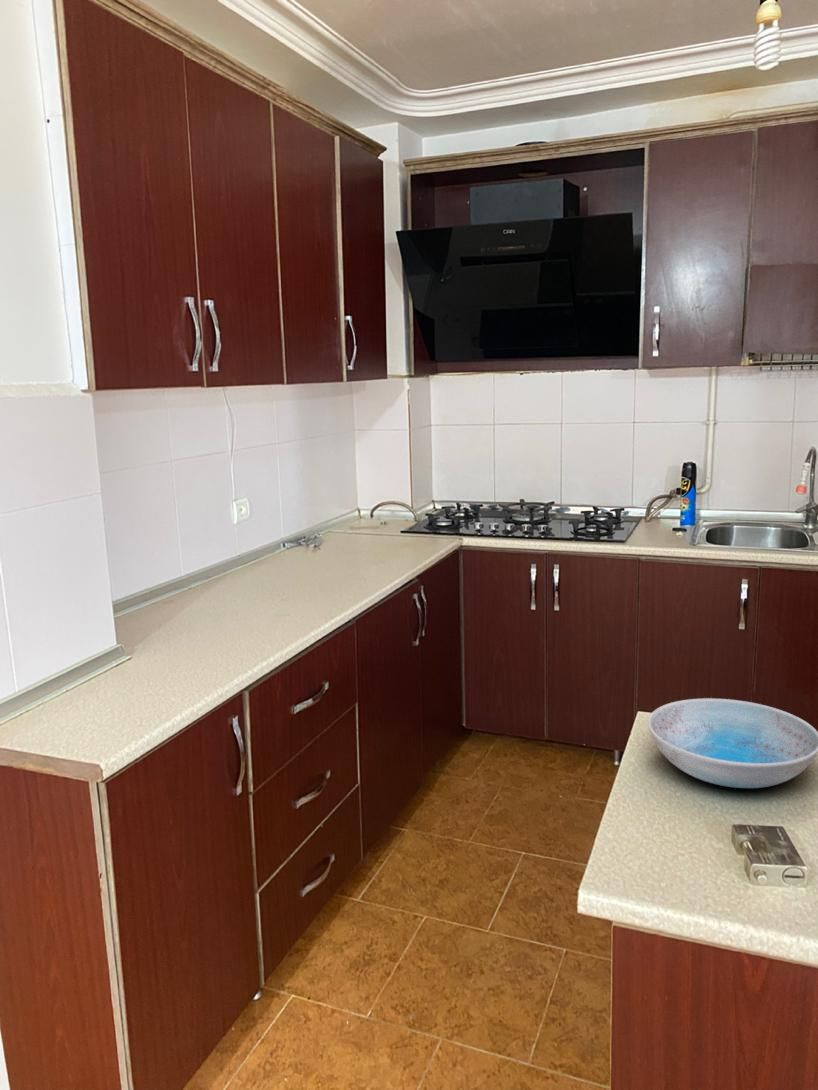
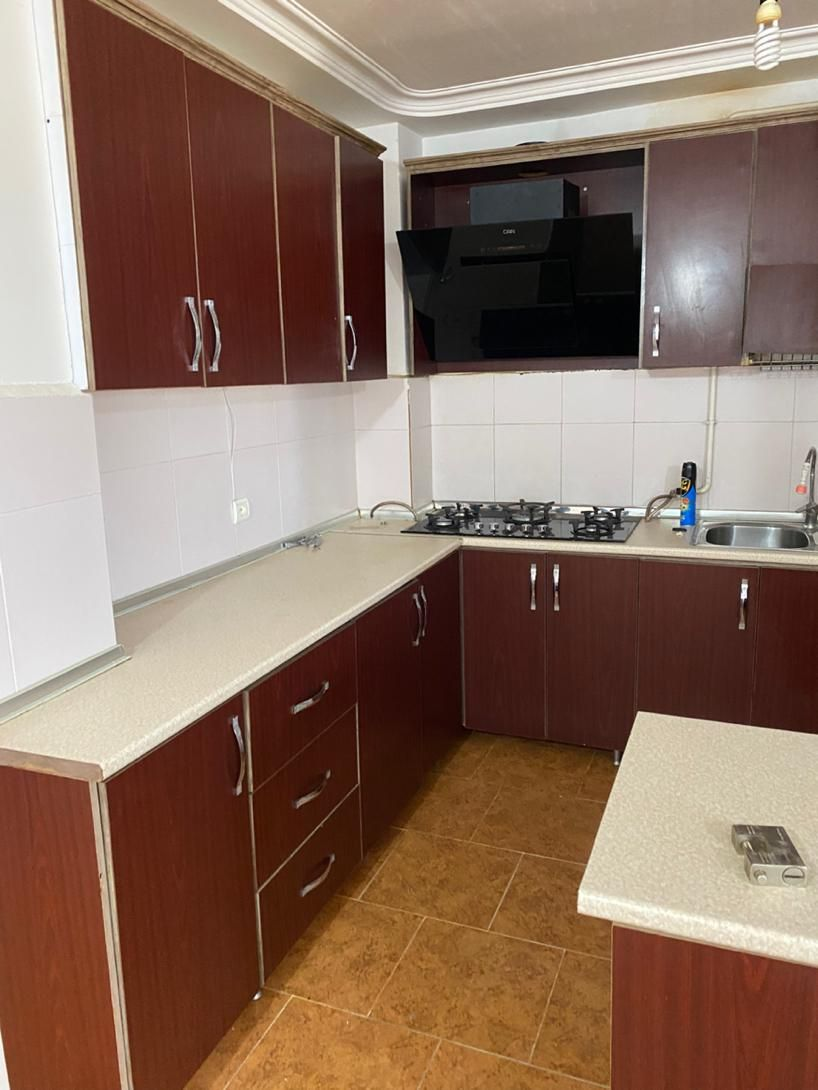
- dish [647,697,818,789]
